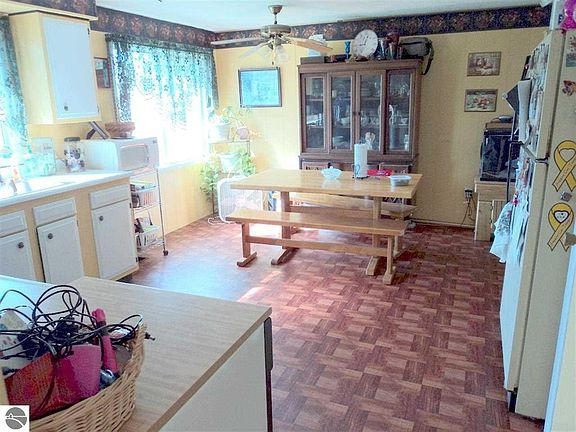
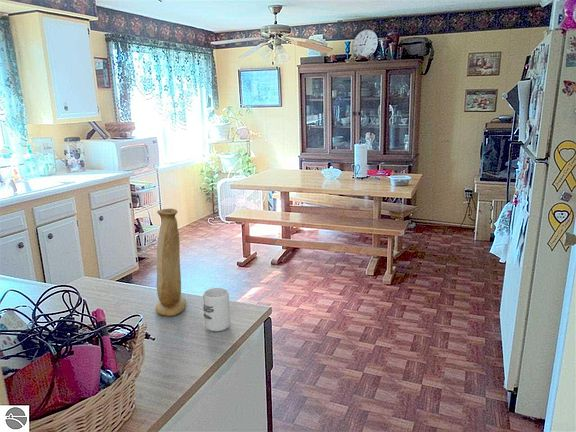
+ vase [155,207,187,317]
+ cup [202,287,231,332]
